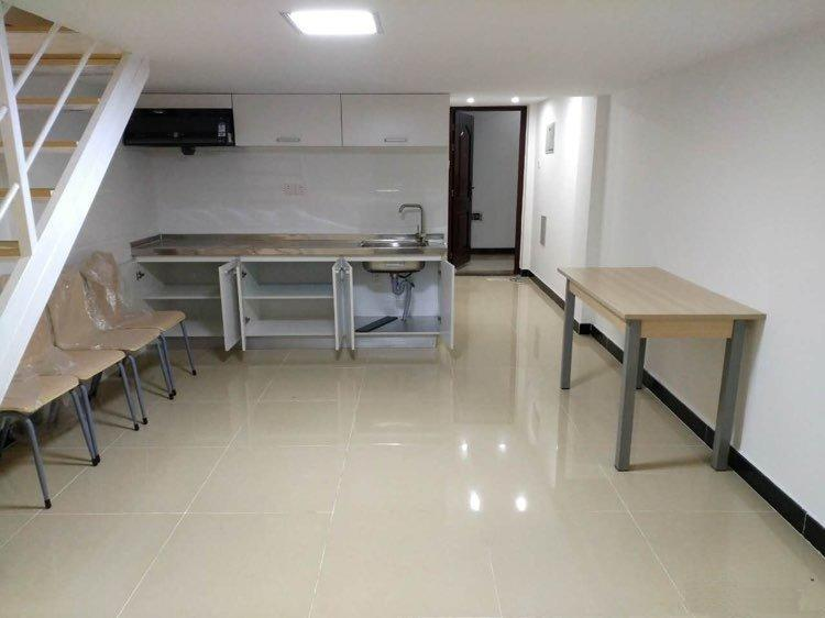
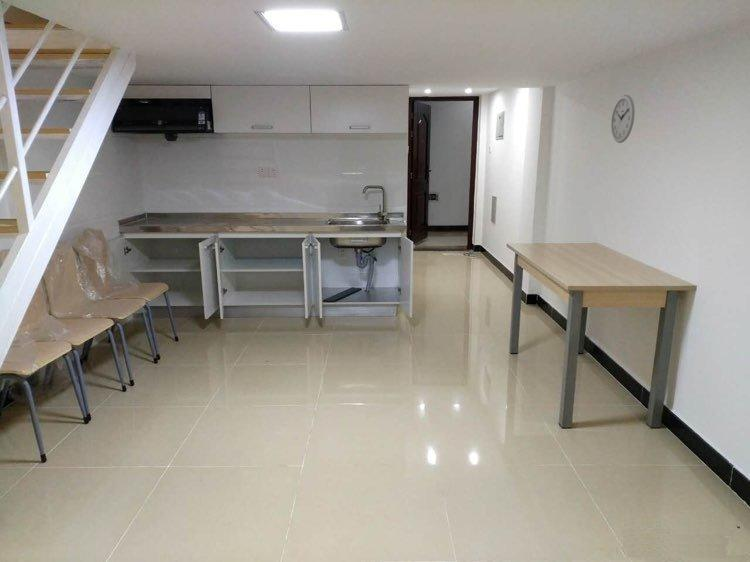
+ wall clock [610,94,636,144]
